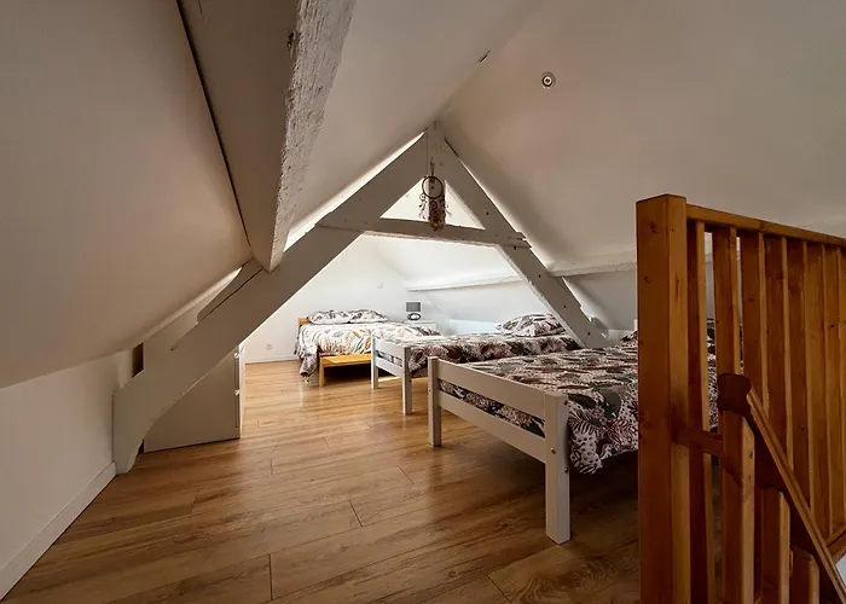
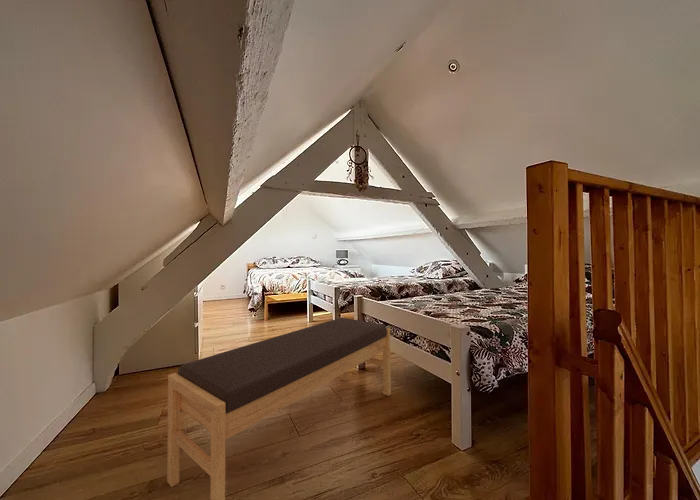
+ bench [166,317,392,500]
